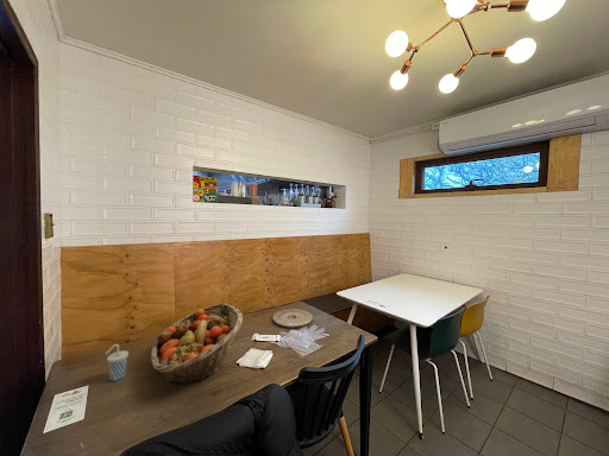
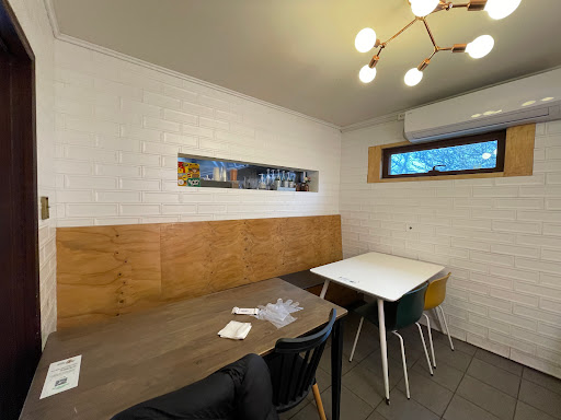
- plate [272,308,314,329]
- cup [105,343,130,382]
- fruit basket [150,303,244,385]
